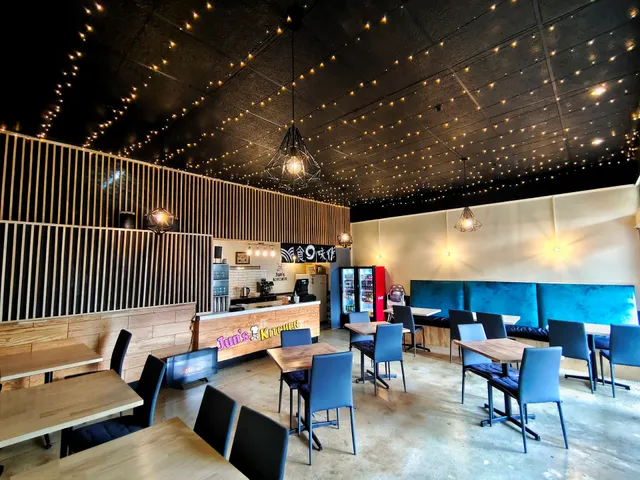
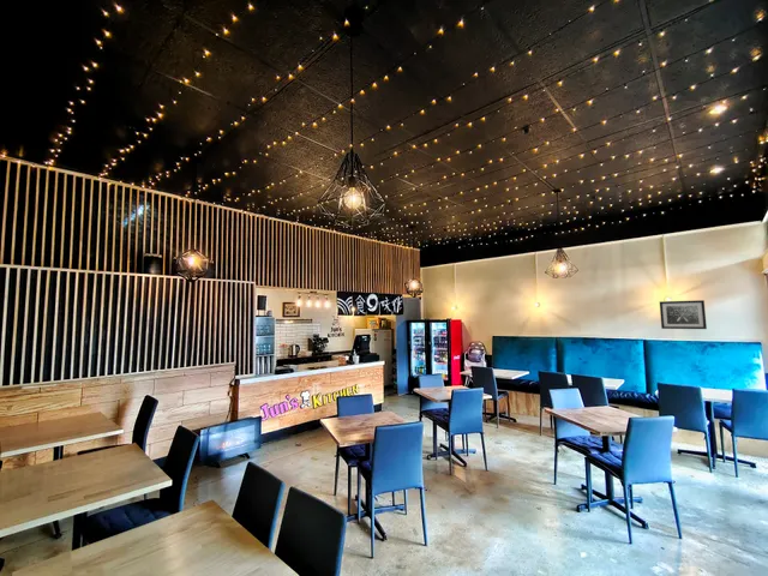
+ wall art [659,299,708,330]
